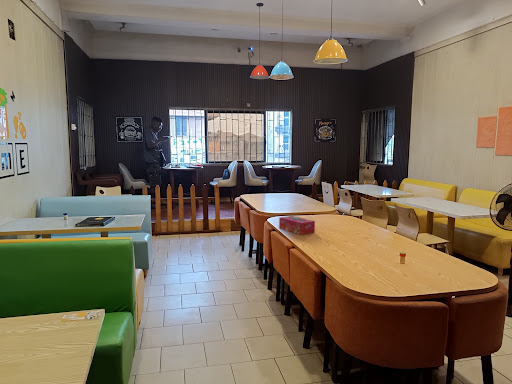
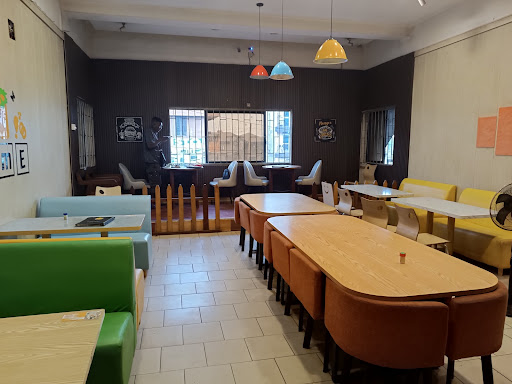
- tissue box [278,215,316,236]
